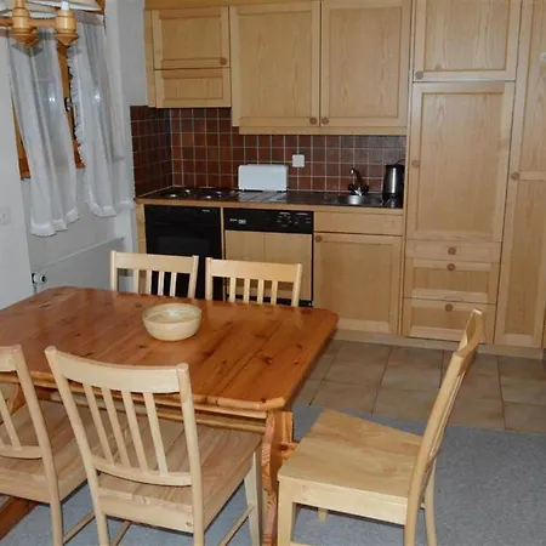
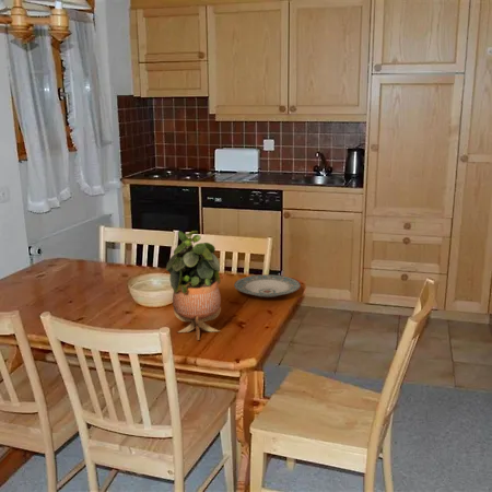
+ potted plant [165,230,222,341]
+ plate [233,273,302,298]
